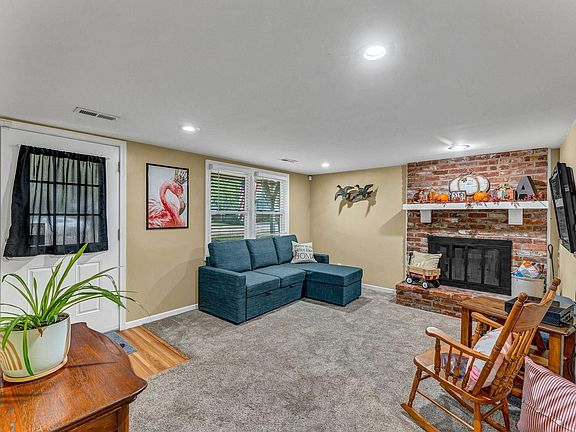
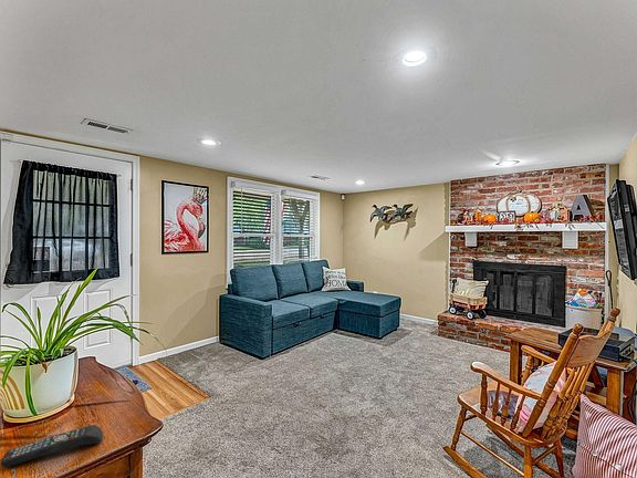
+ remote control [0,424,104,468]
